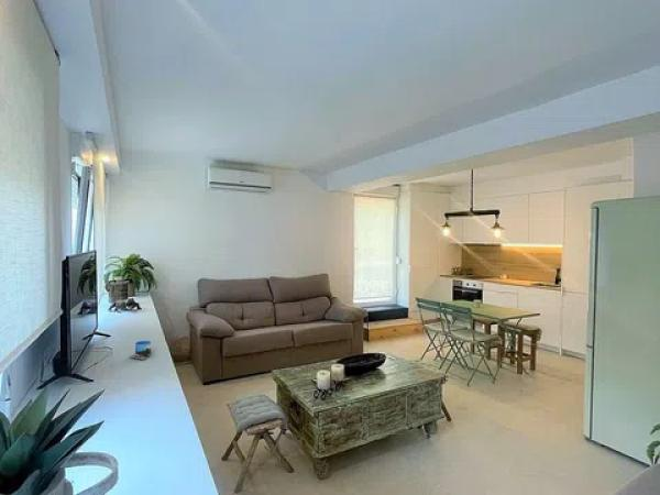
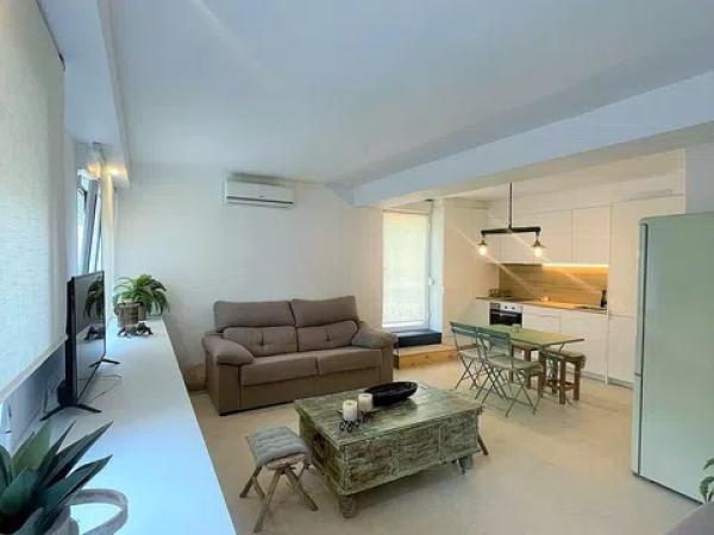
- mug [128,340,152,361]
